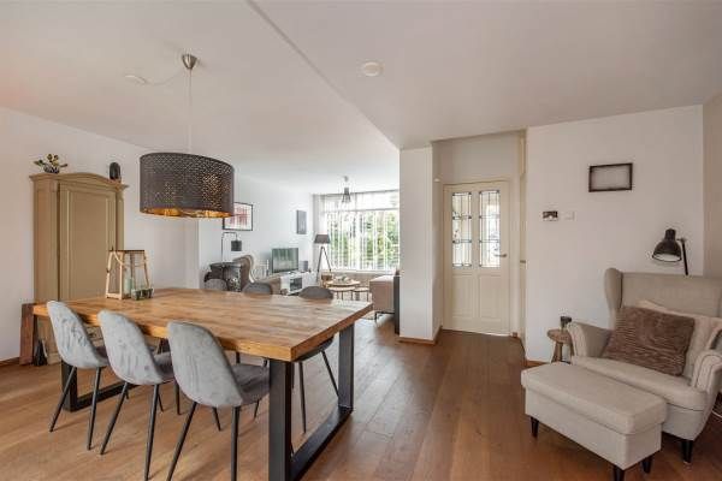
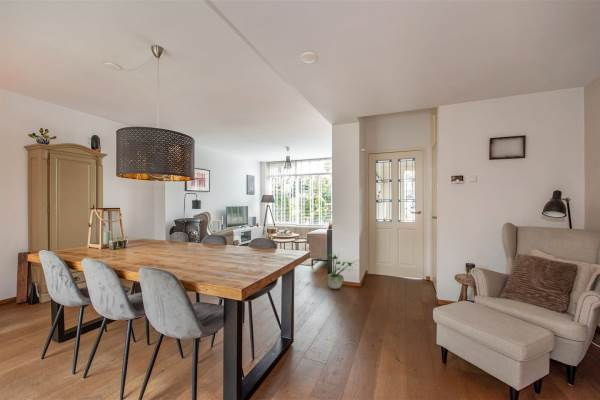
+ potted plant [321,250,361,290]
